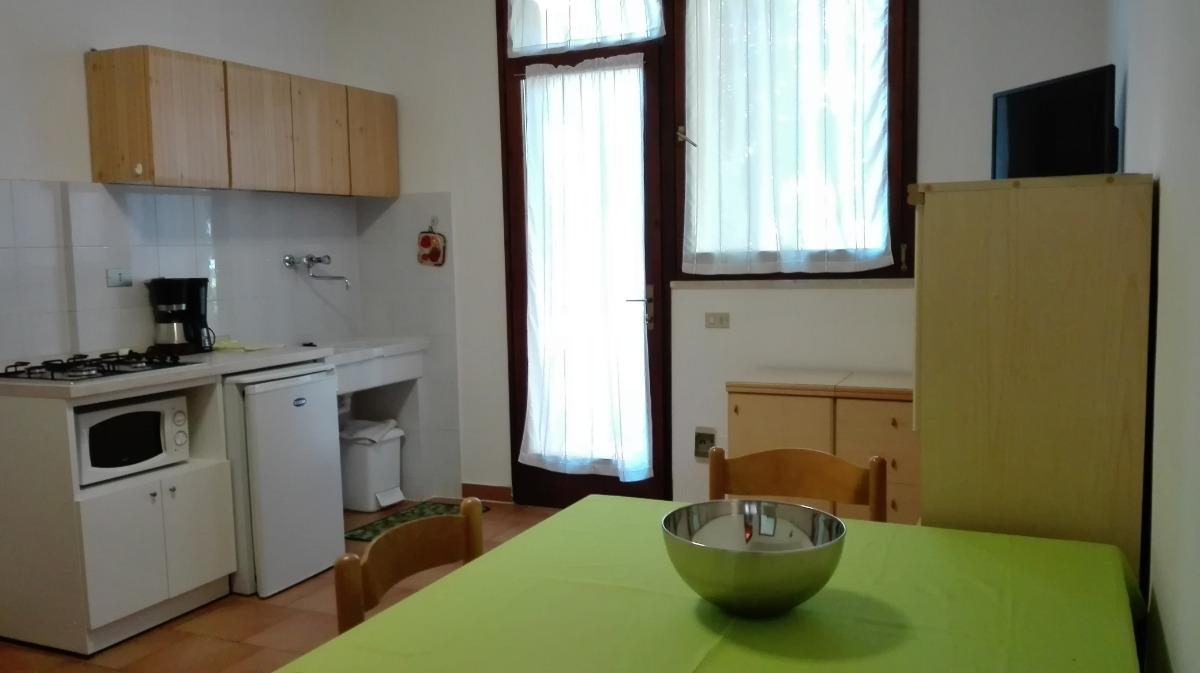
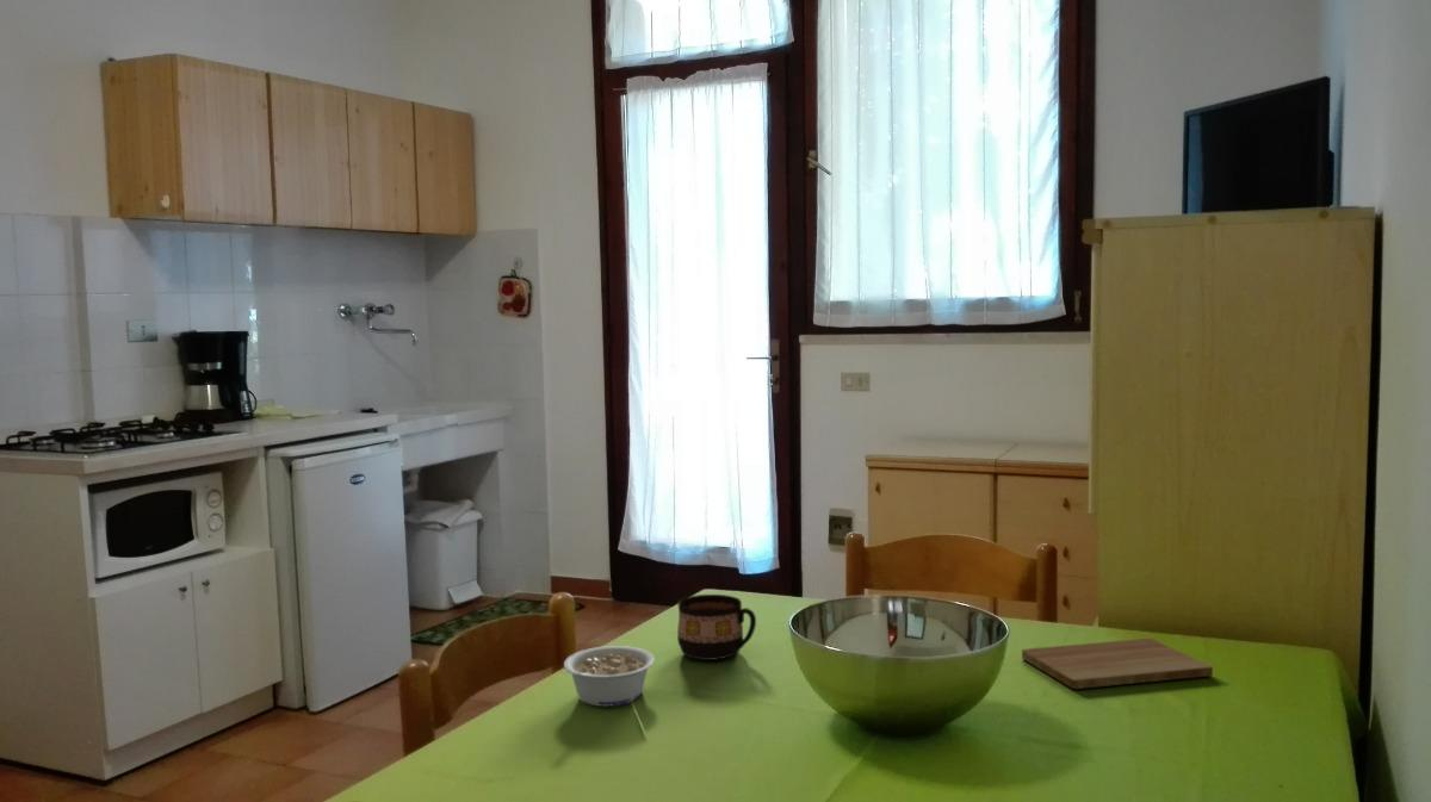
+ cup [676,593,757,661]
+ legume [562,645,656,708]
+ cutting board [1021,638,1214,690]
